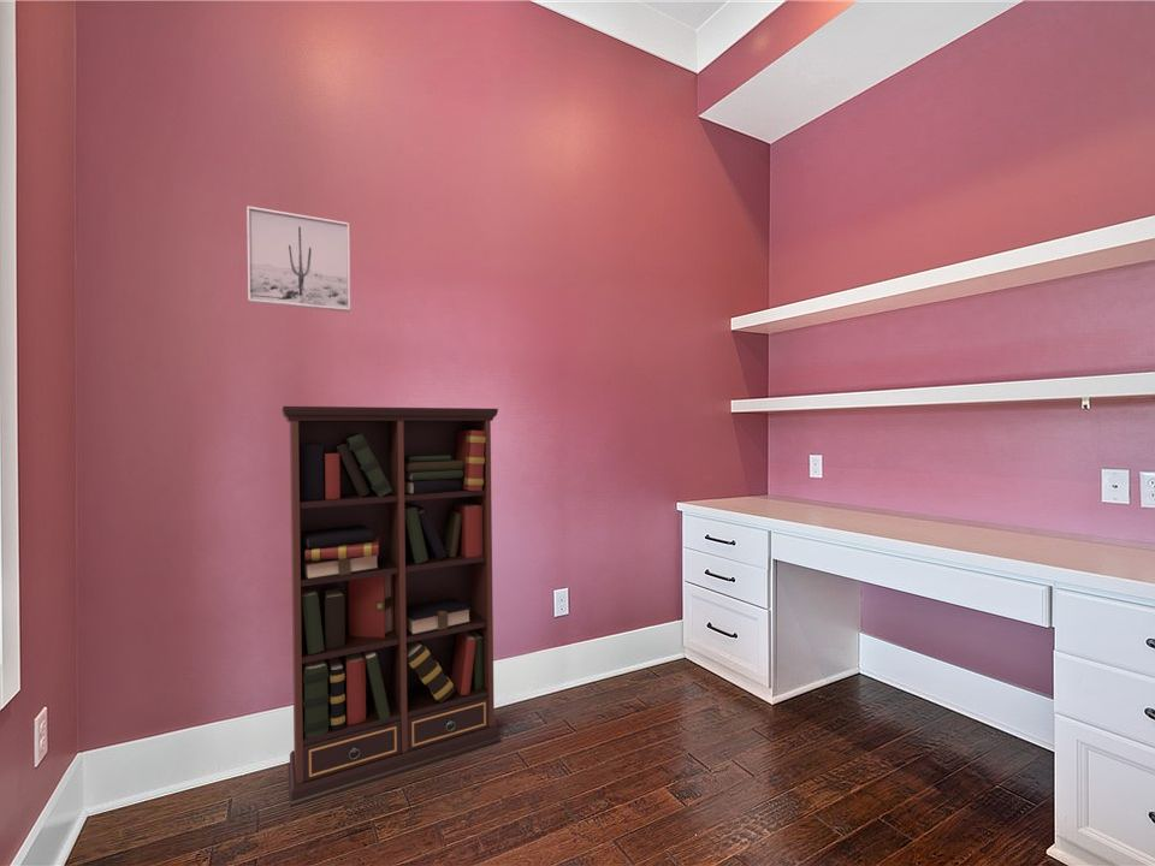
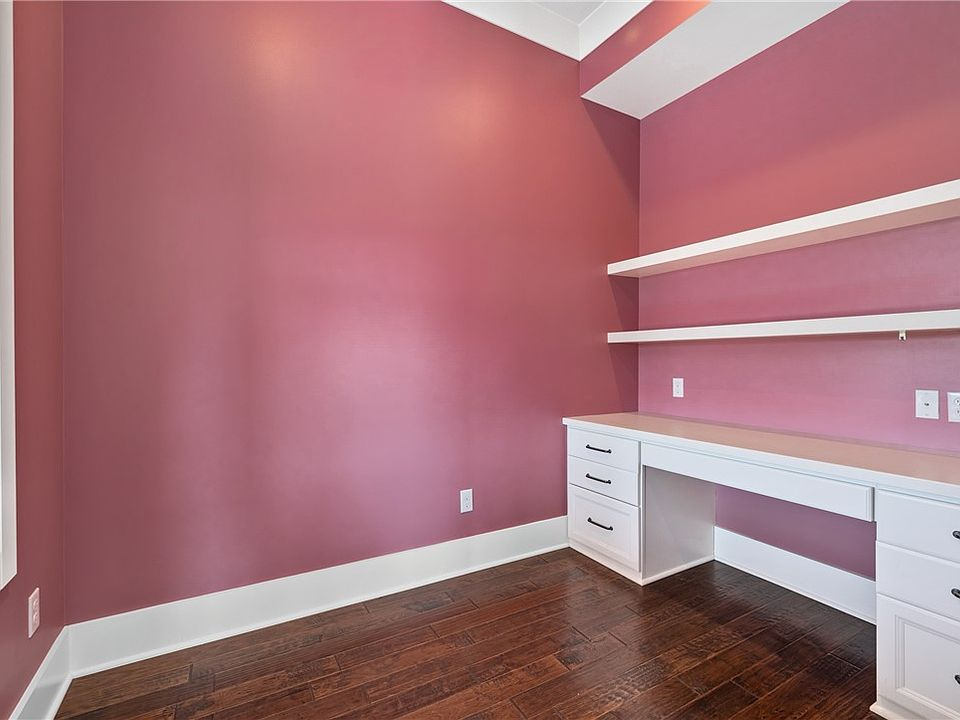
- bookcase [280,405,502,808]
- wall art [245,204,351,313]
